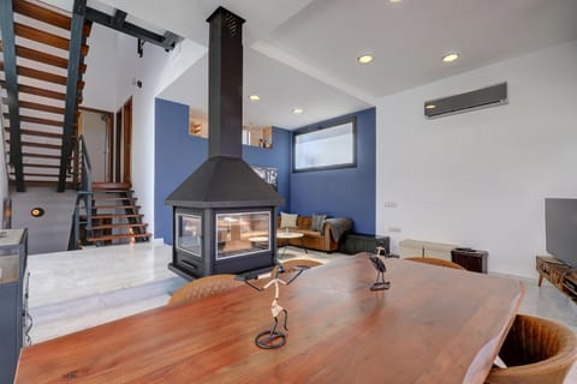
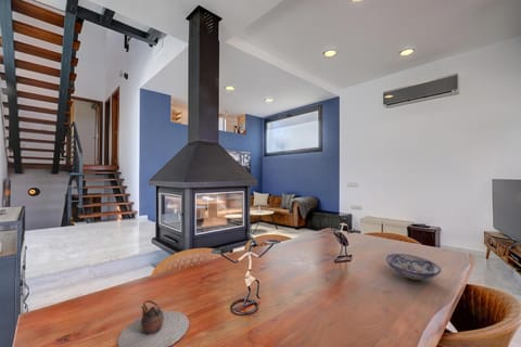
+ teapot [116,299,190,347]
+ bowl [384,253,442,281]
